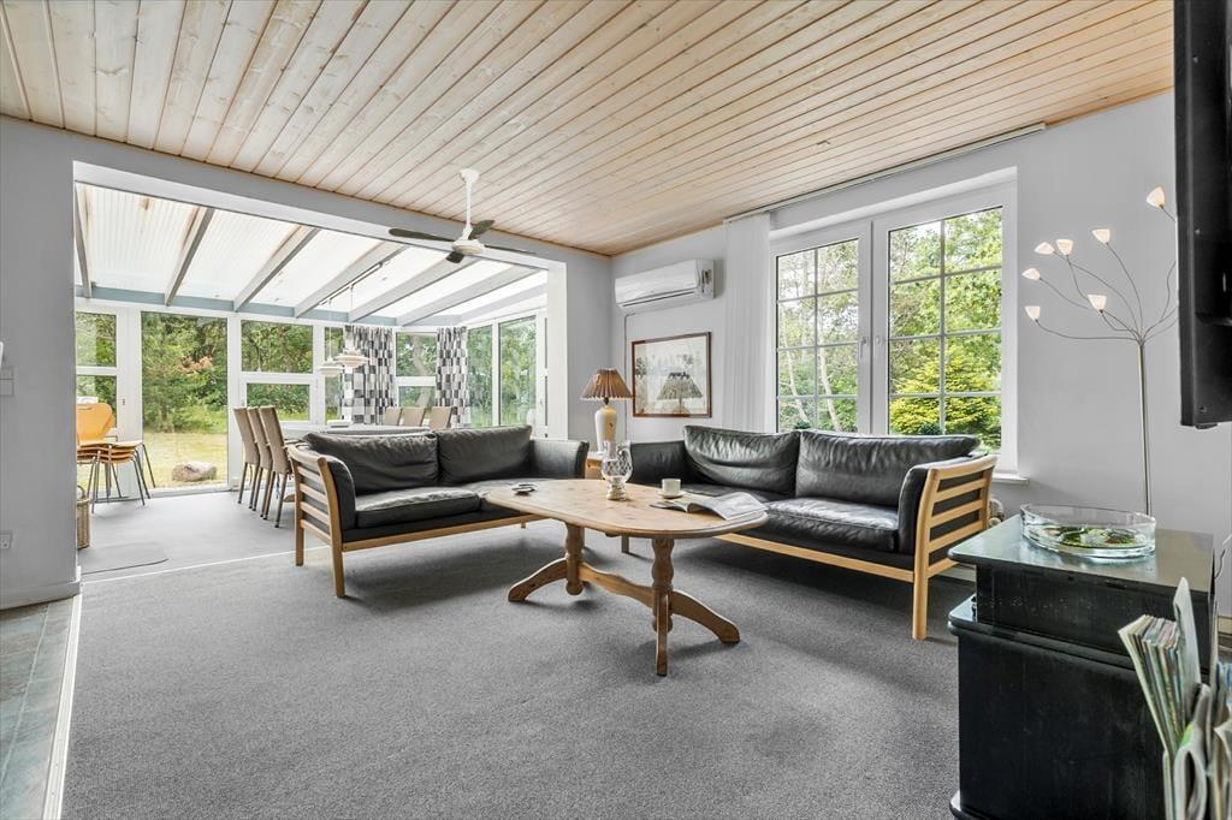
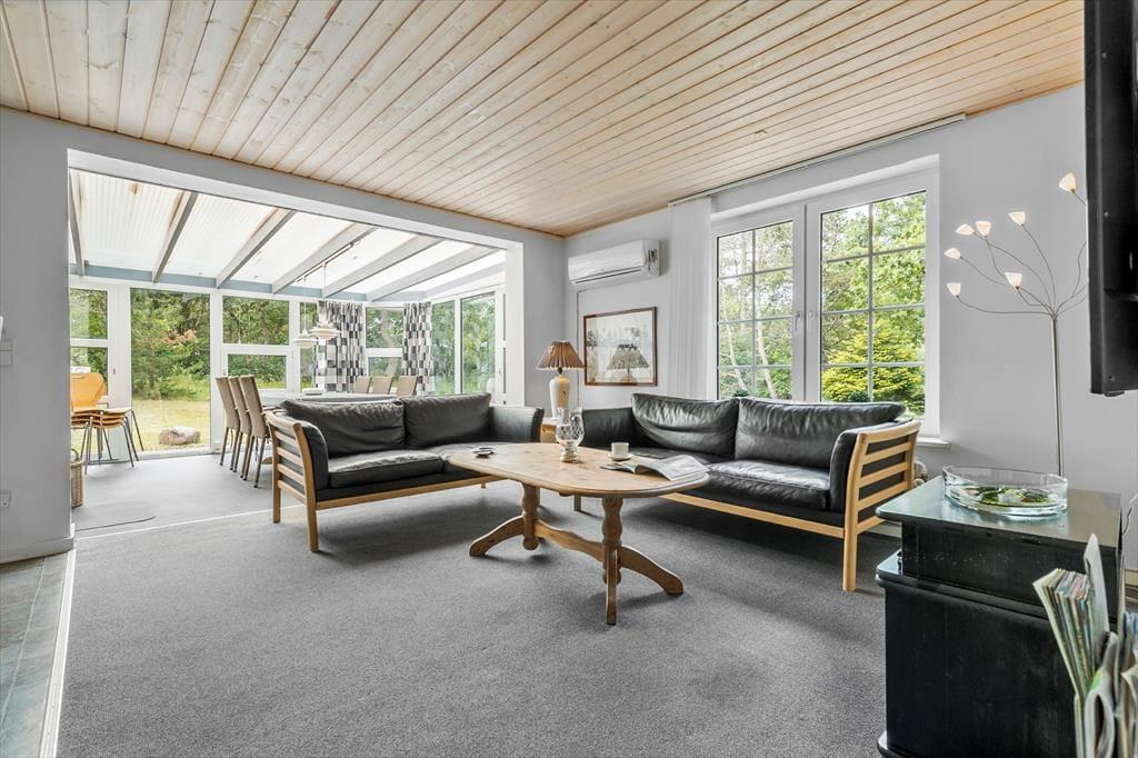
- ceiling fan [387,168,540,265]
